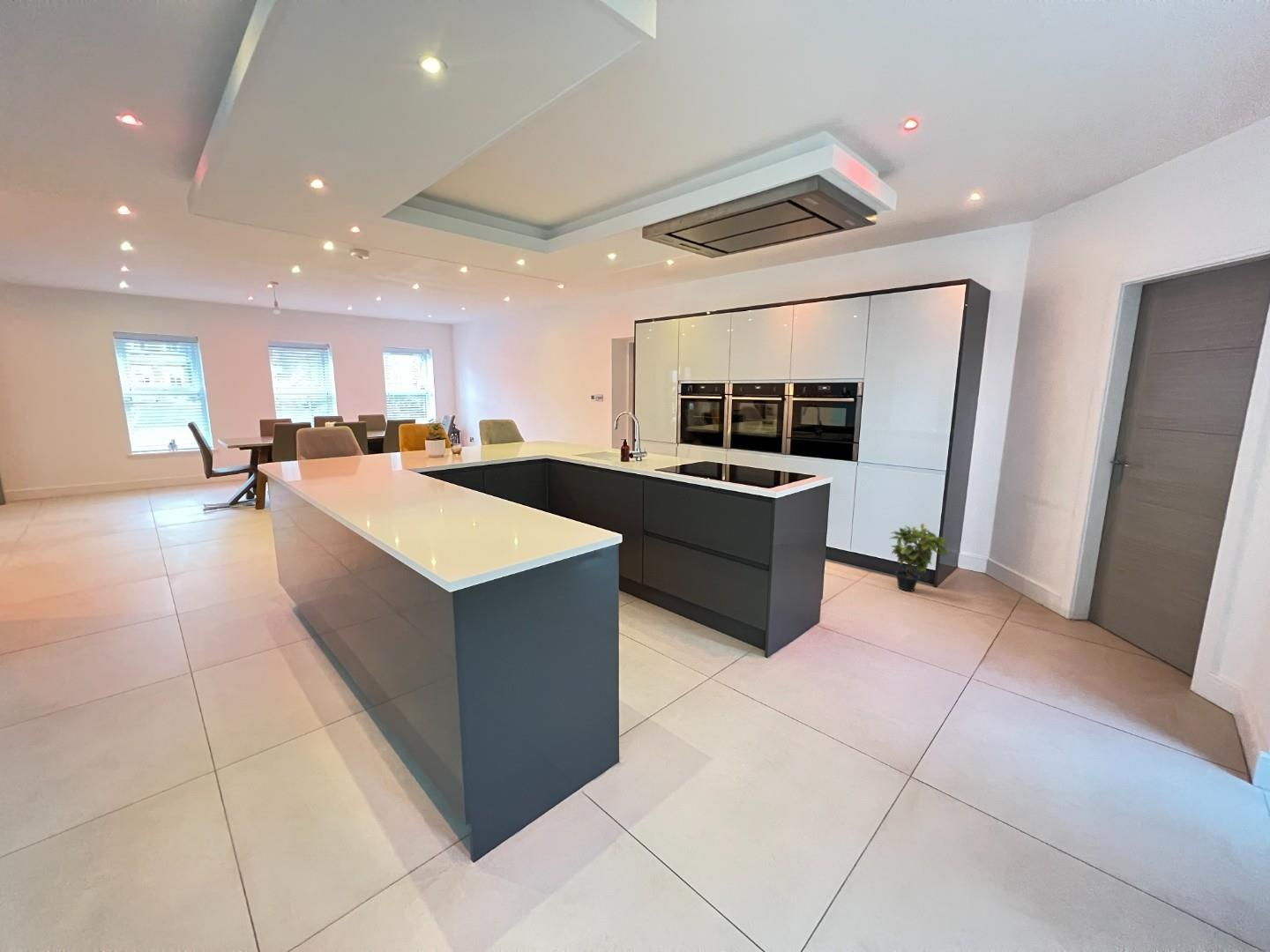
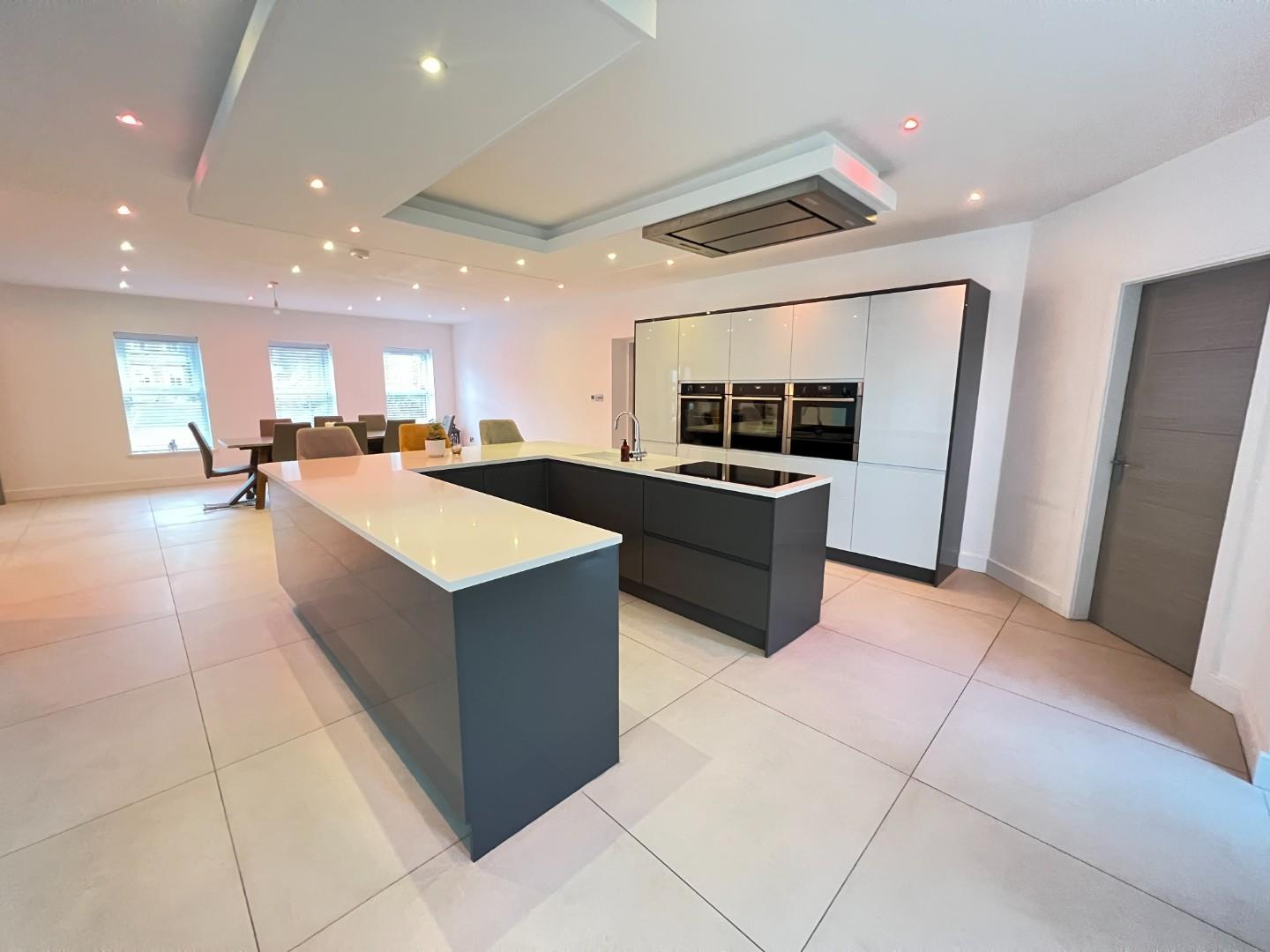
- potted plant [889,523,949,592]
